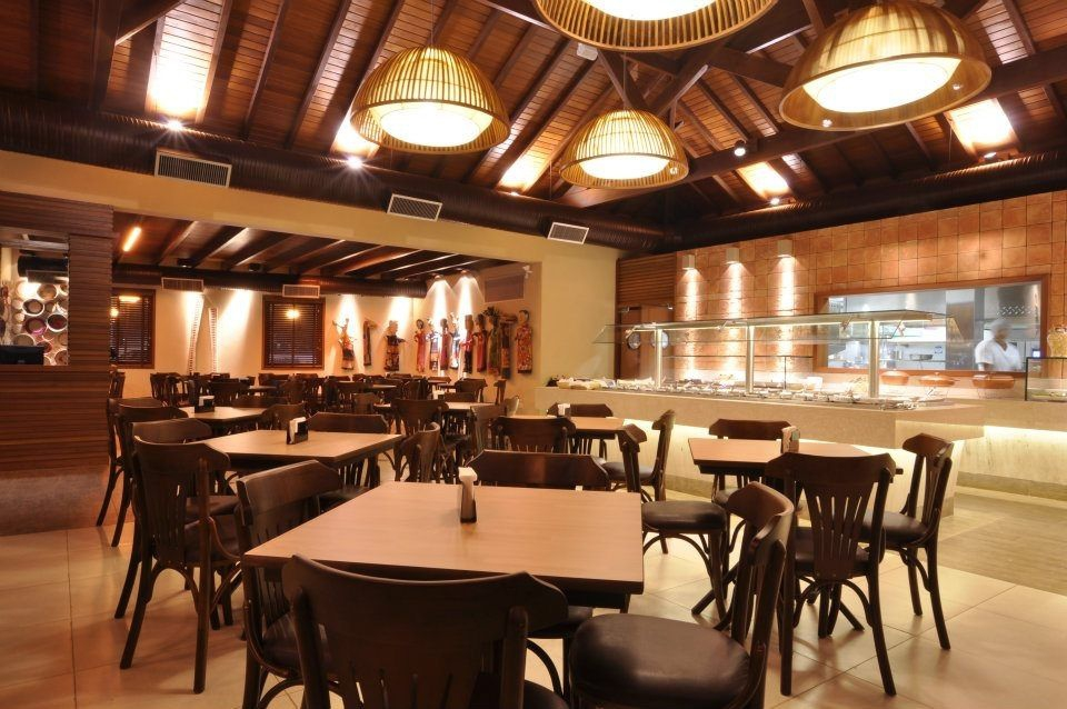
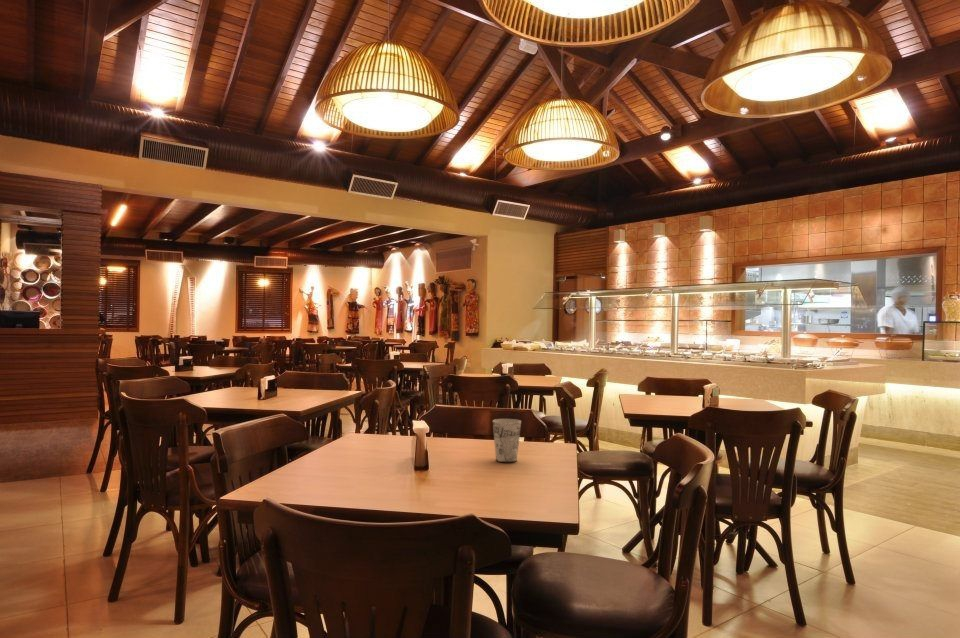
+ cup [492,418,522,464]
